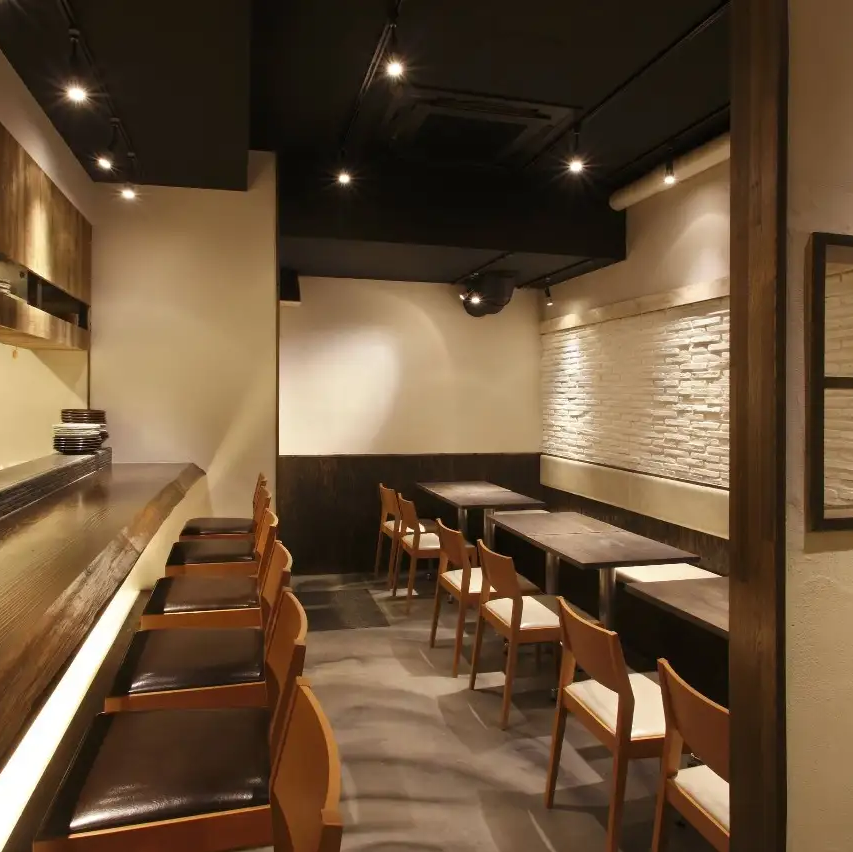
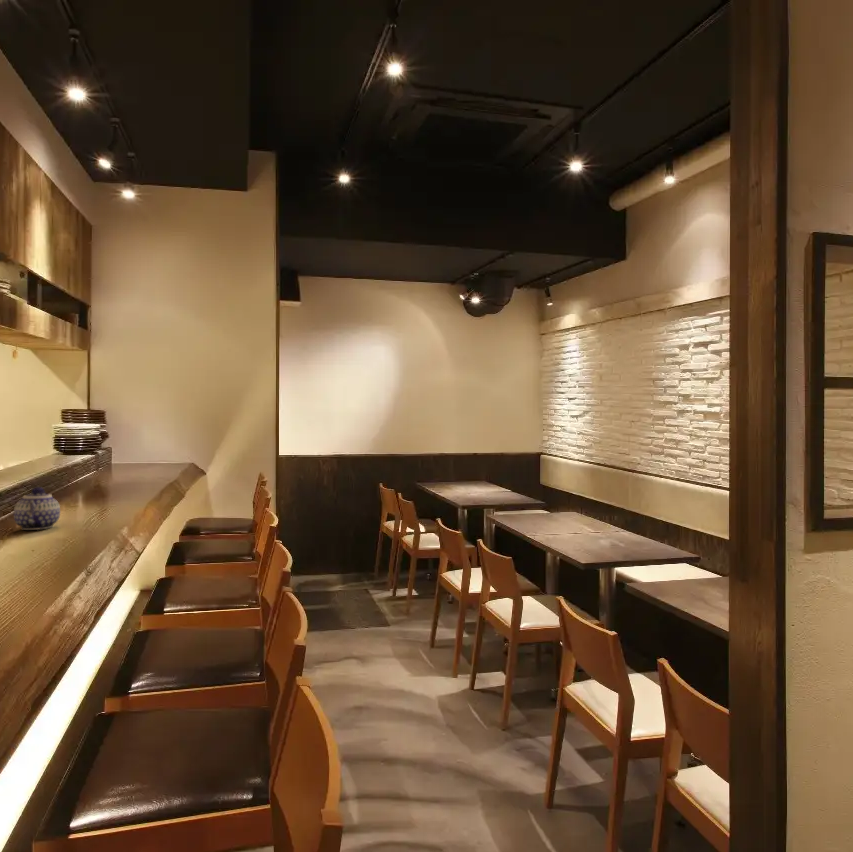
+ teapot [13,486,61,531]
